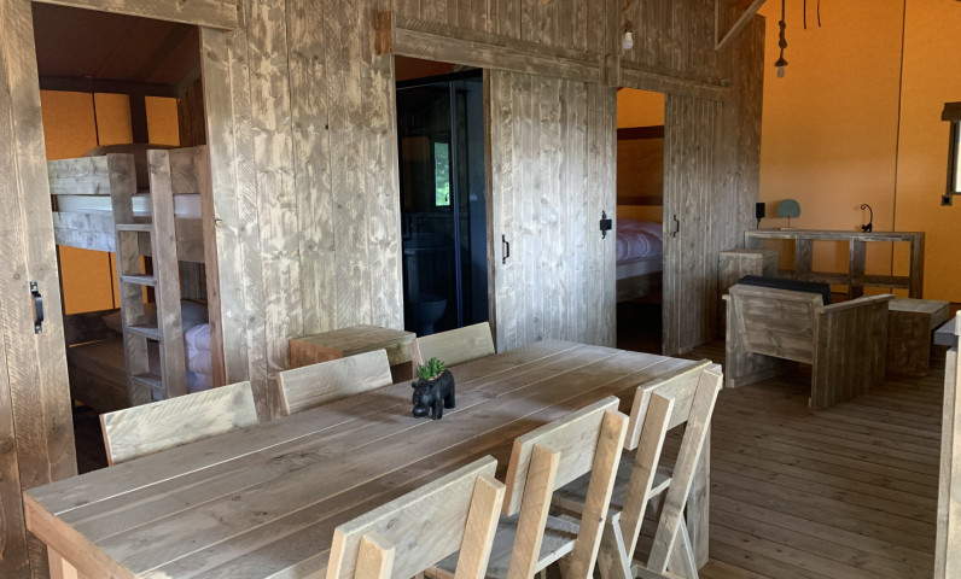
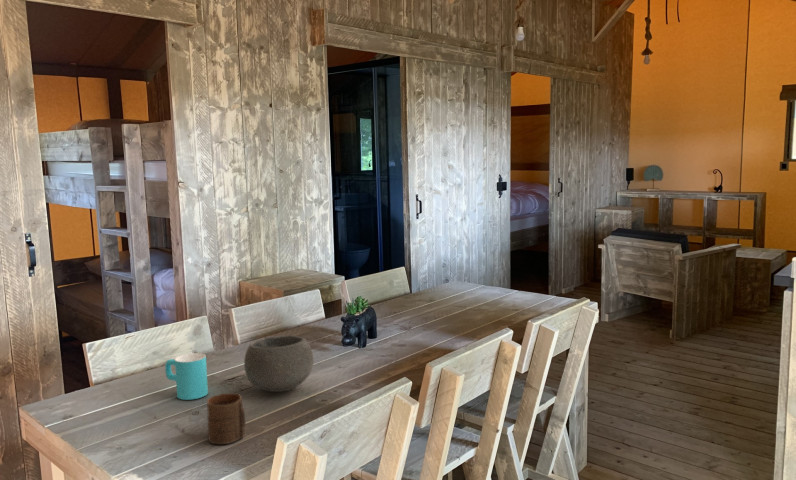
+ cup [164,352,209,401]
+ bowl [243,334,315,393]
+ cup [206,392,247,445]
